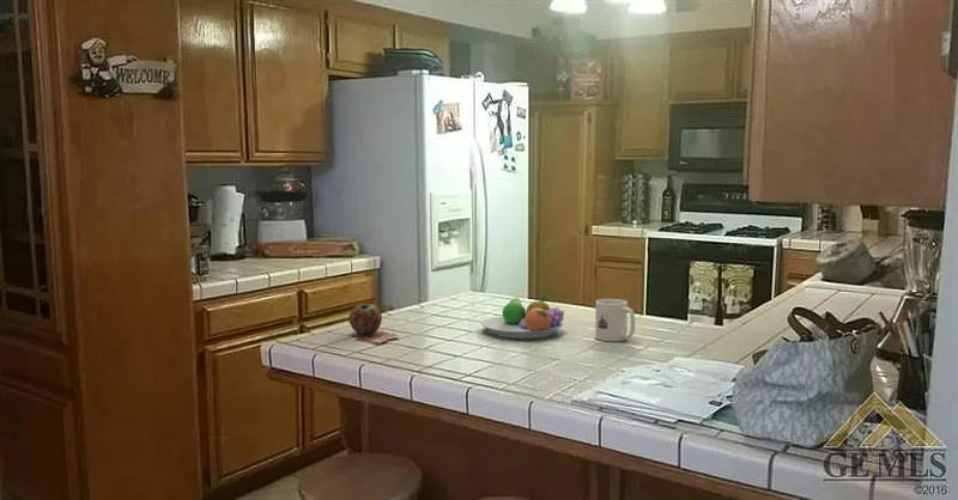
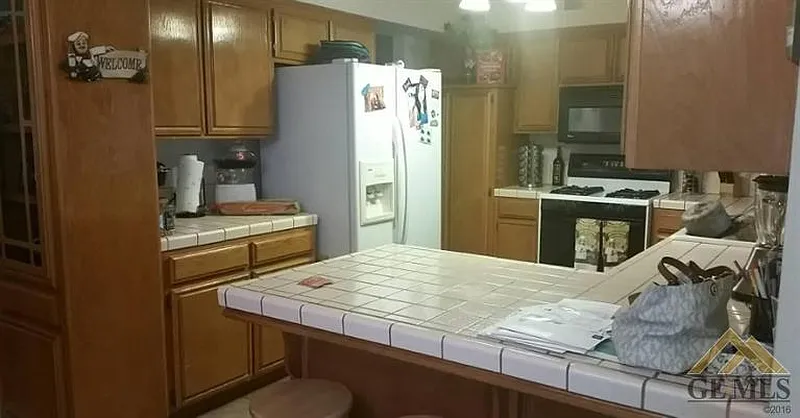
- apple [348,303,383,336]
- fruit bowl [480,294,565,340]
- mug [594,298,636,342]
